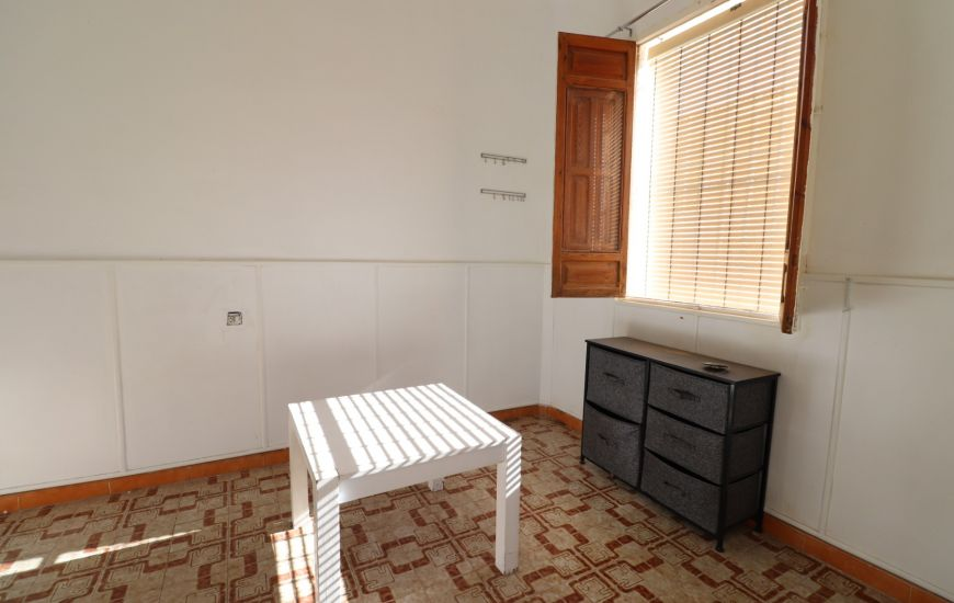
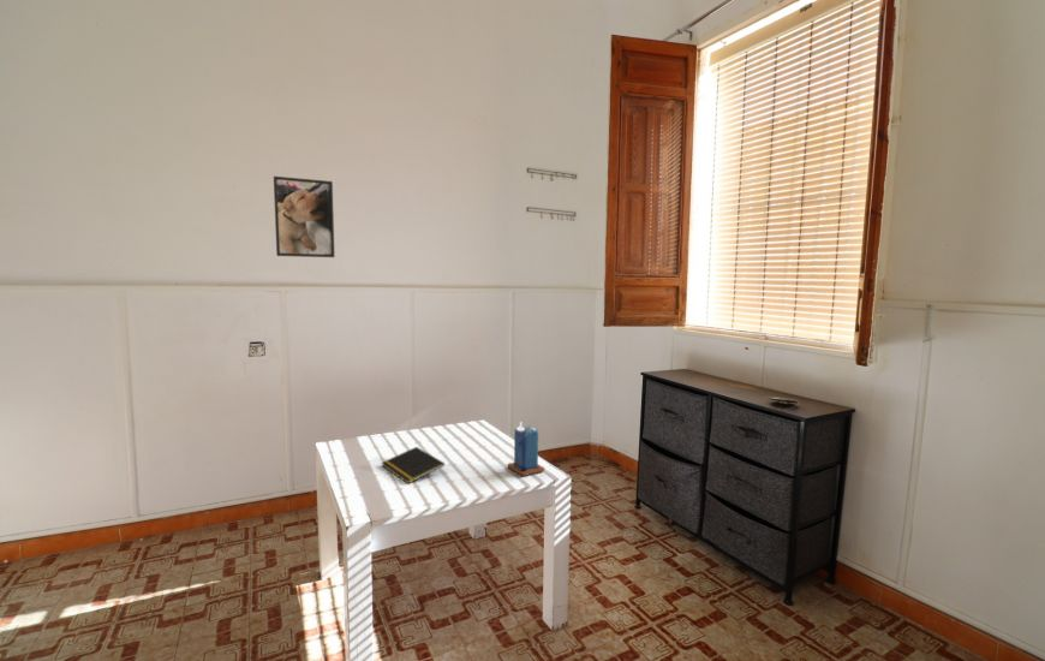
+ candle [506,421,545,477]
+ notepad [381,446,446,486]
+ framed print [273,175,336,258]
